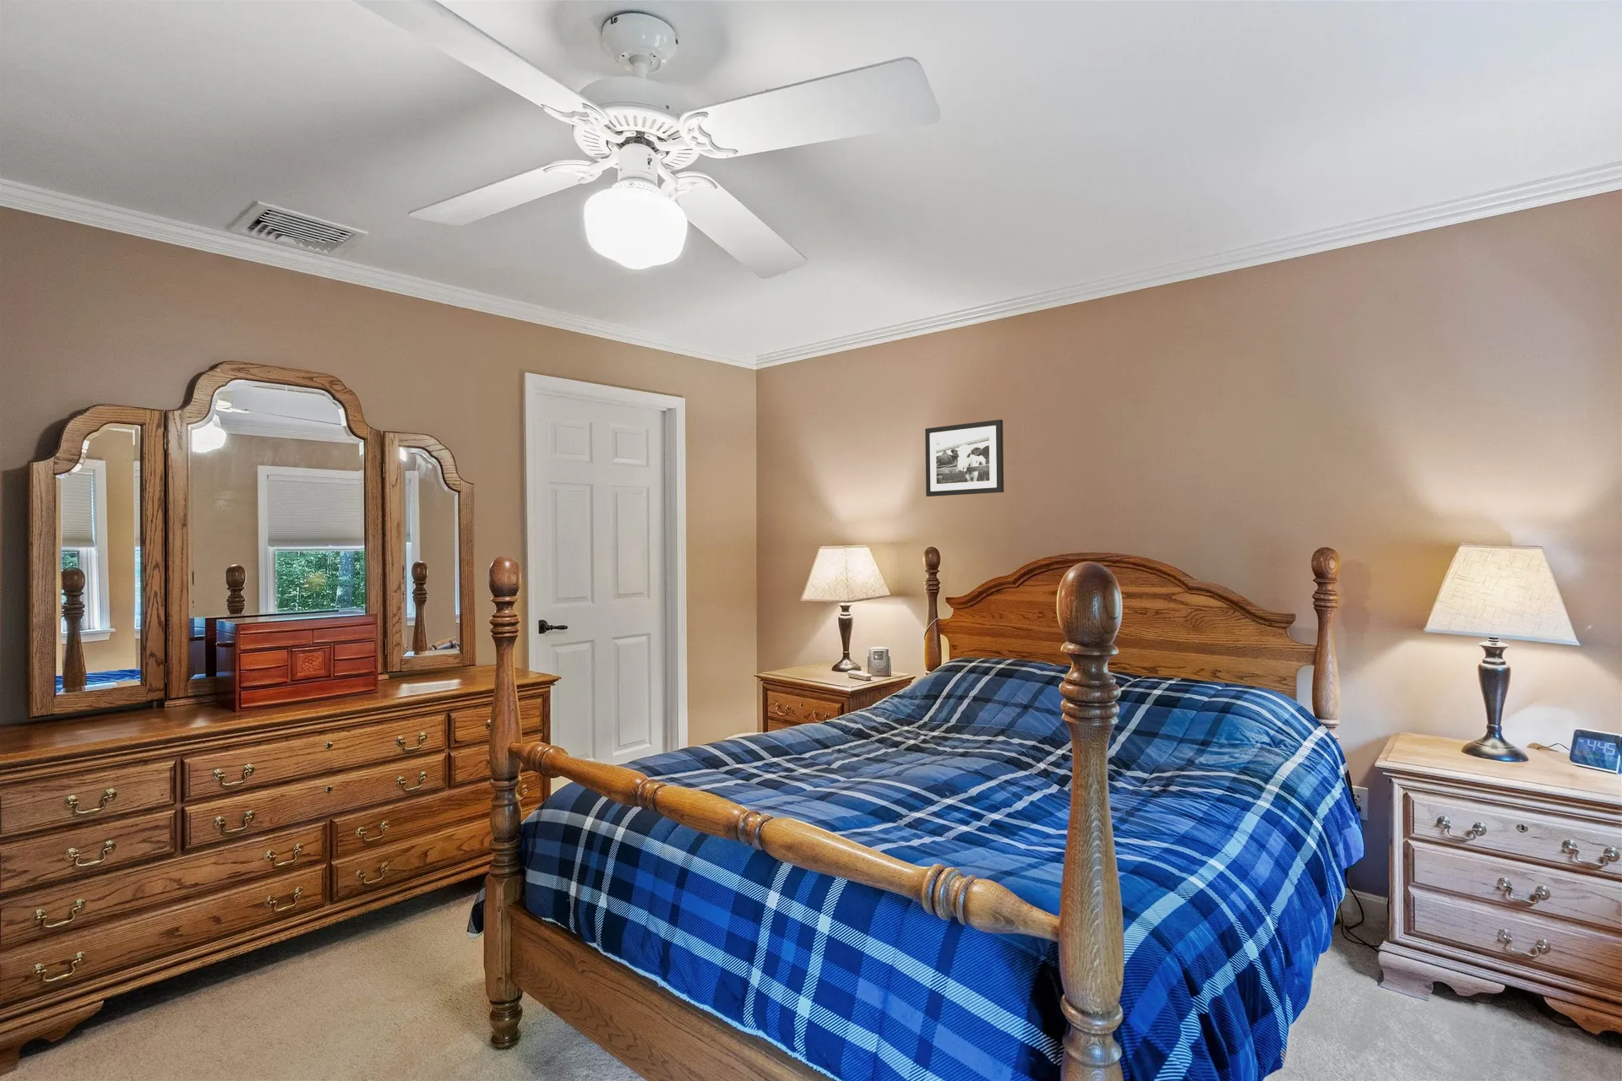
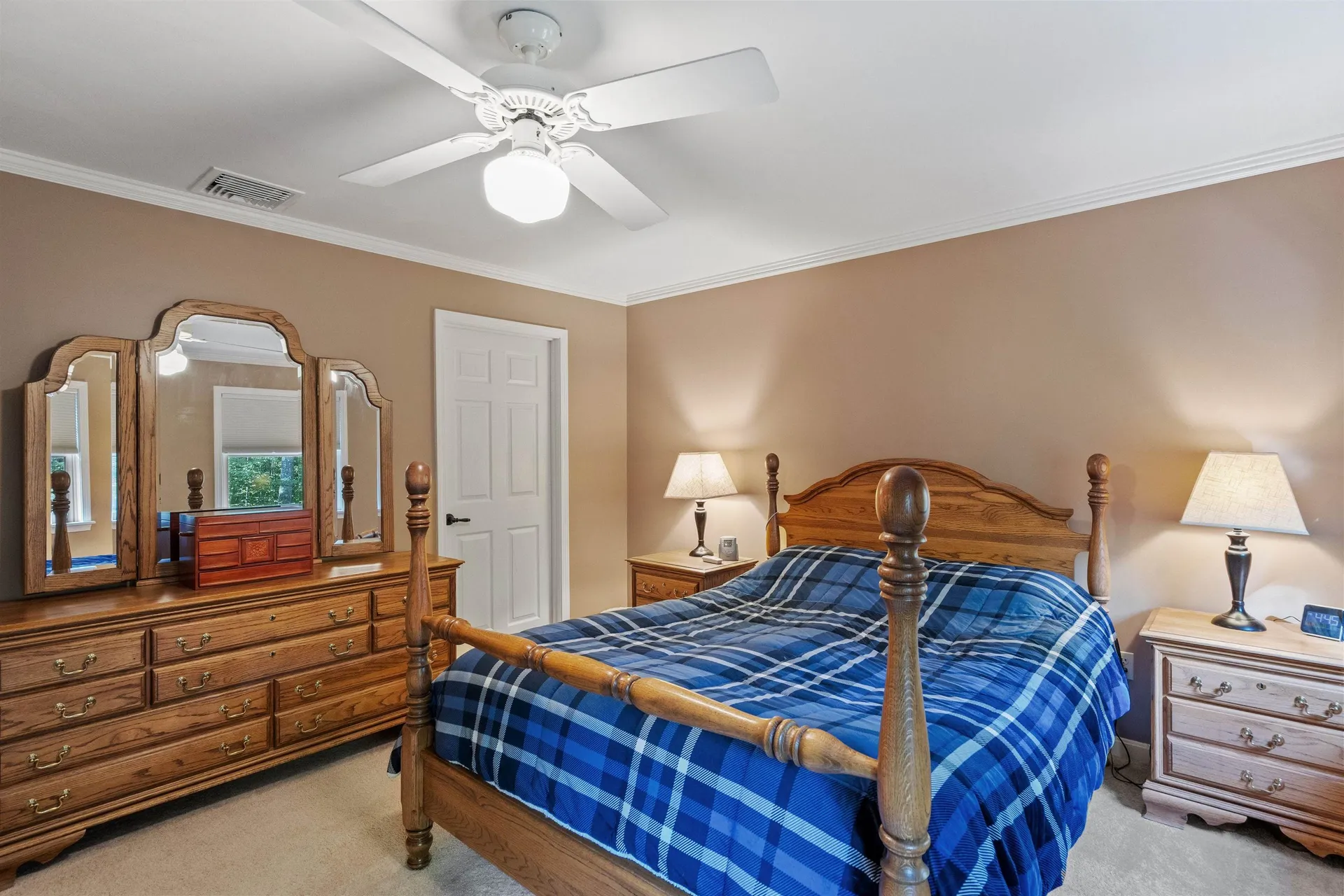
- picture frame [924,419,1004,497]
